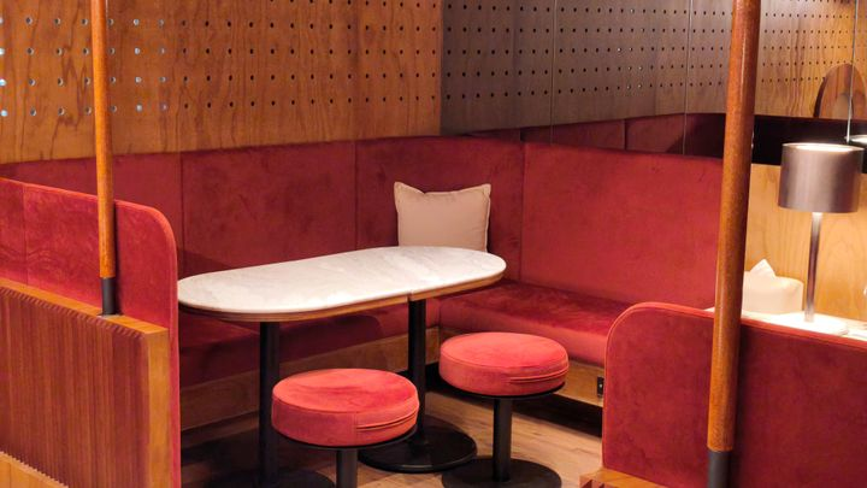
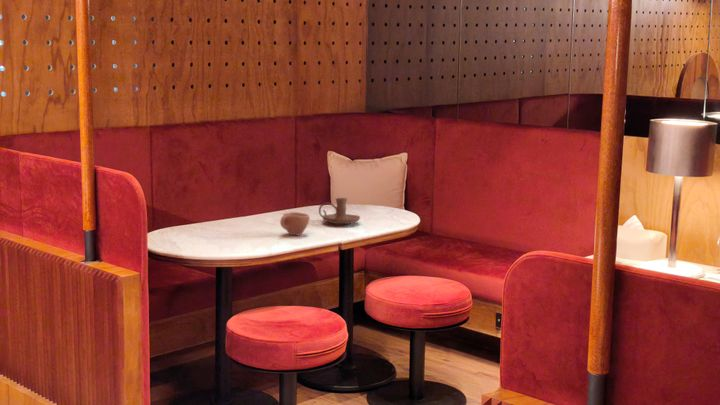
+ candle holder [318,197,361,225]
+ cup [279,211,311,236]
